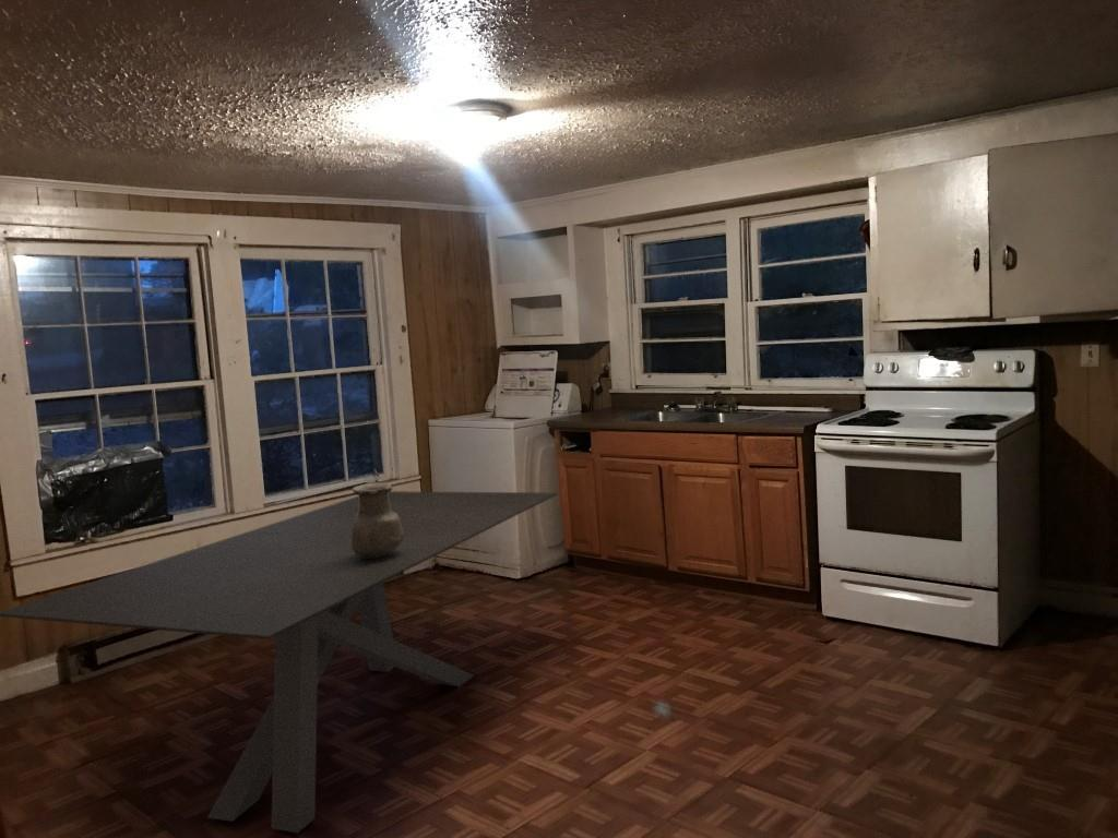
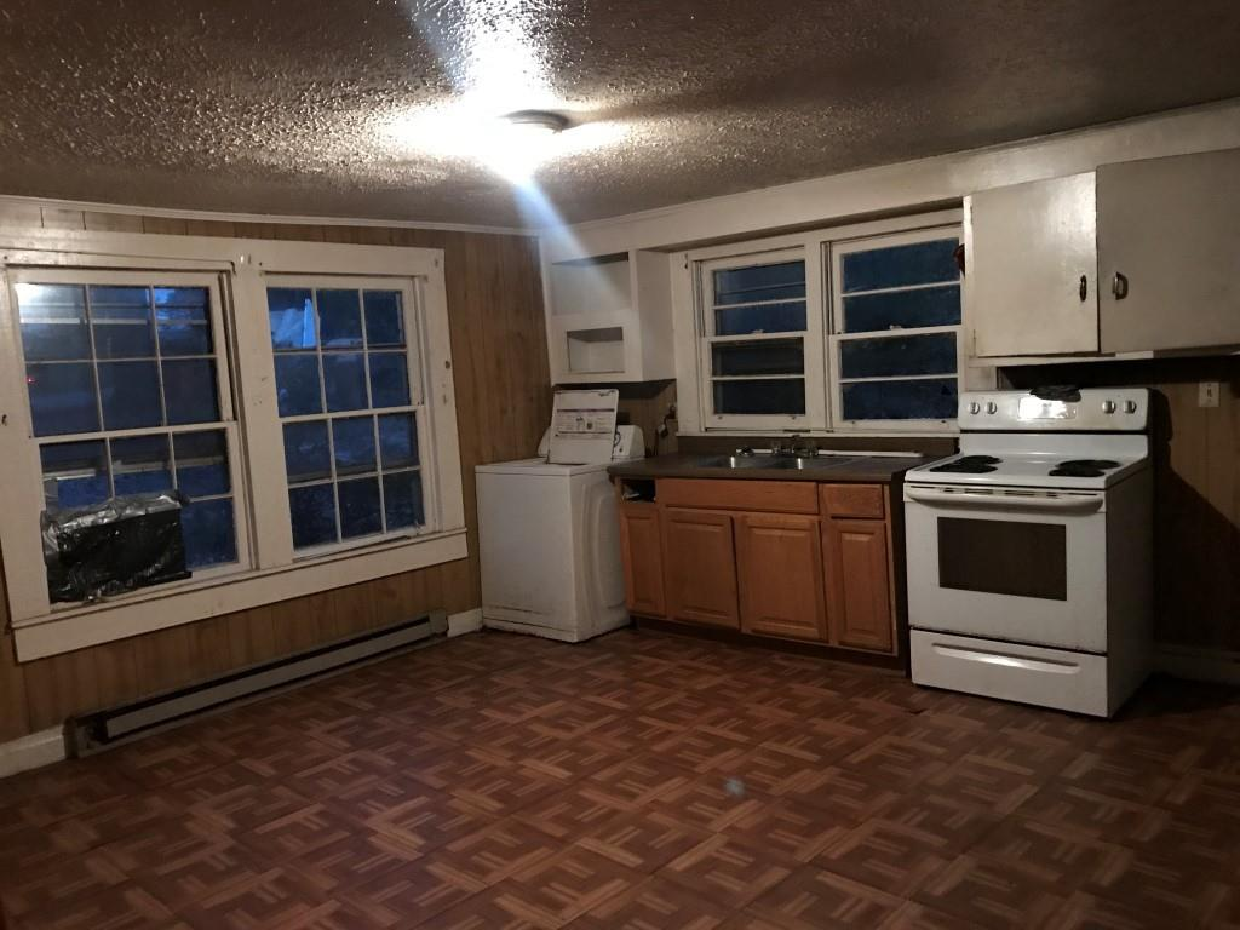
- vase [352,482,404,558]
- dining table [0,490,559,835]
